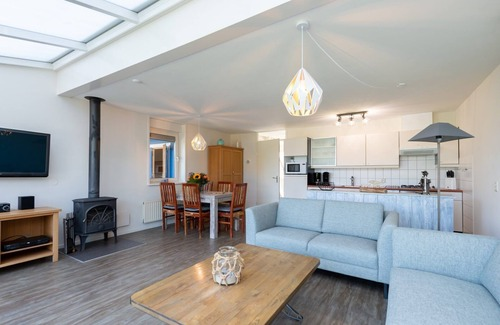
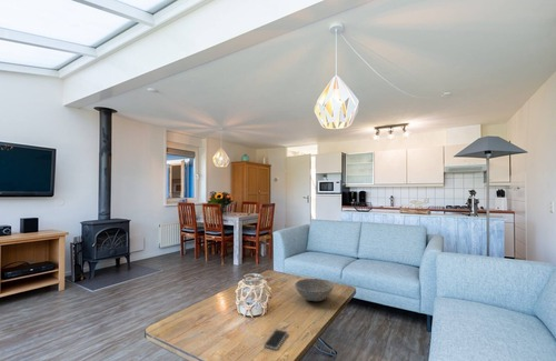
+ smartphone [262,329,289,351]
+ bowl [294,278,335,302]
